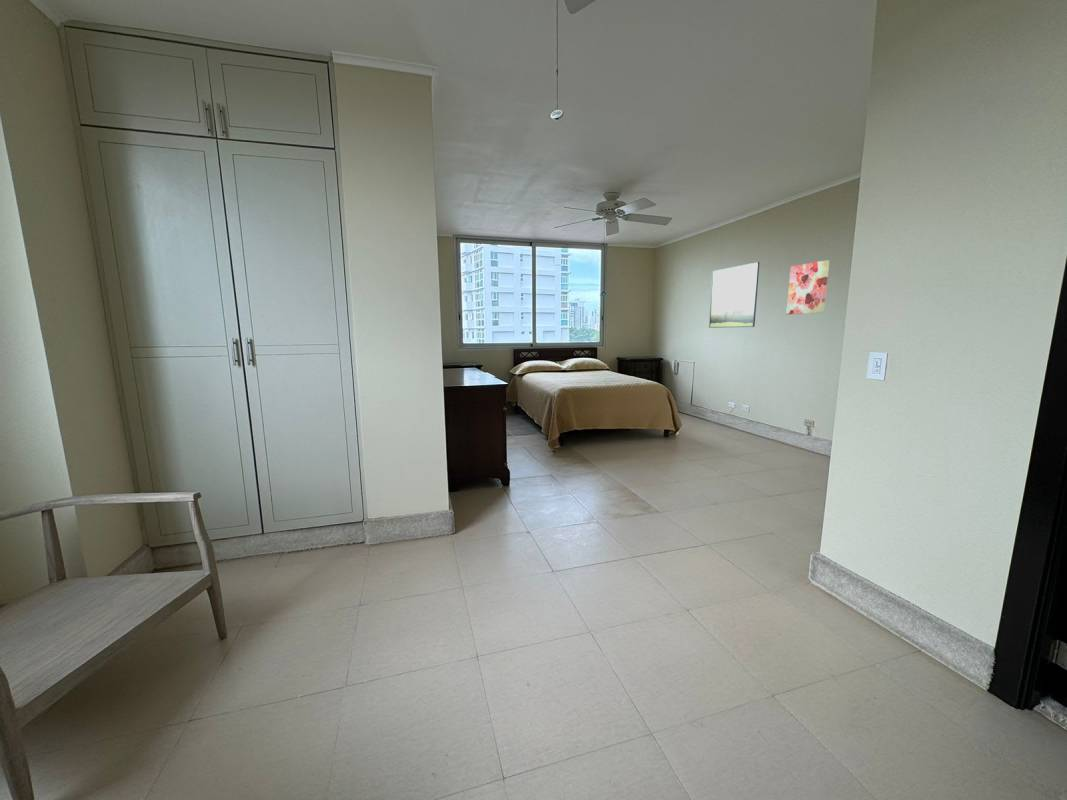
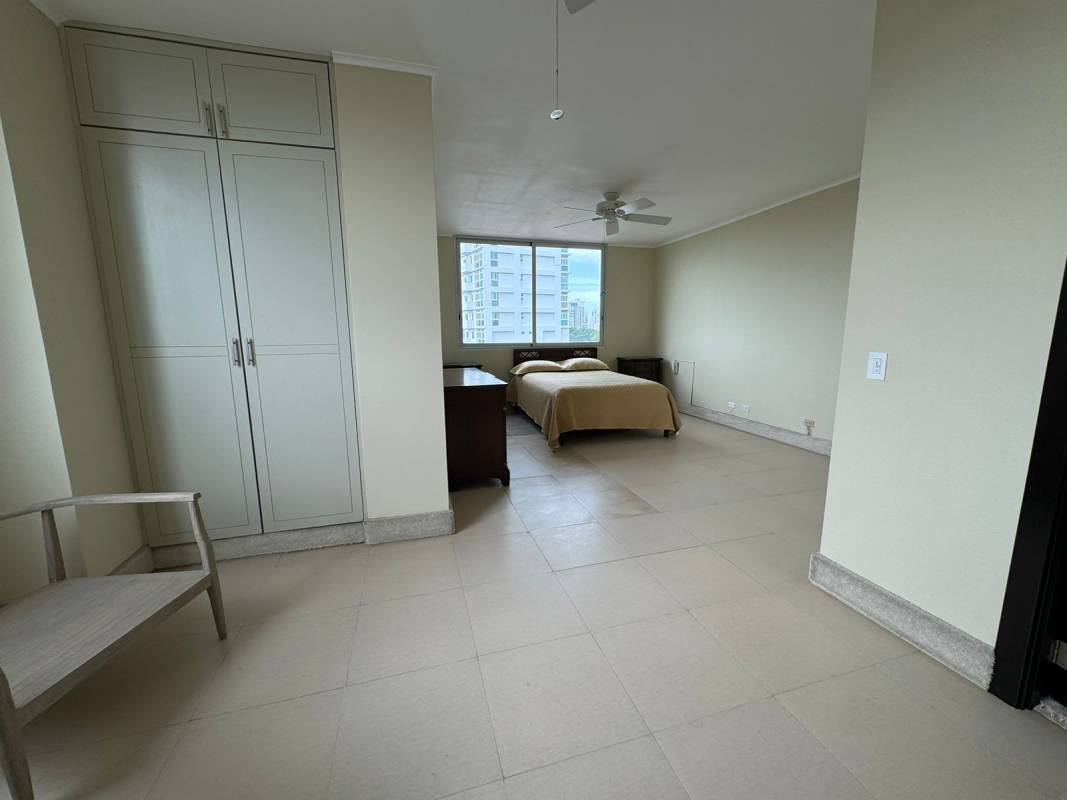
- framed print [708,261,761,329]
- wall art [785,259,830,315]
